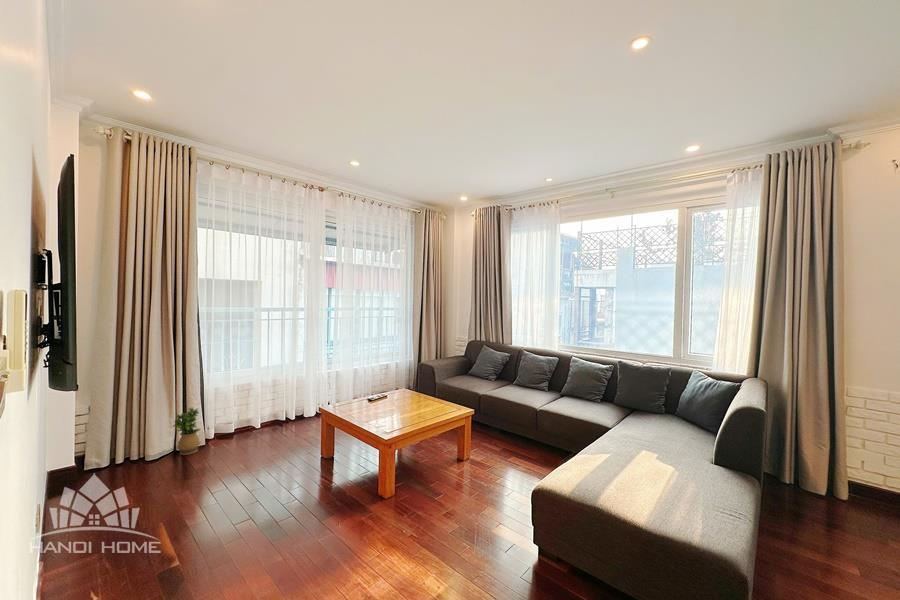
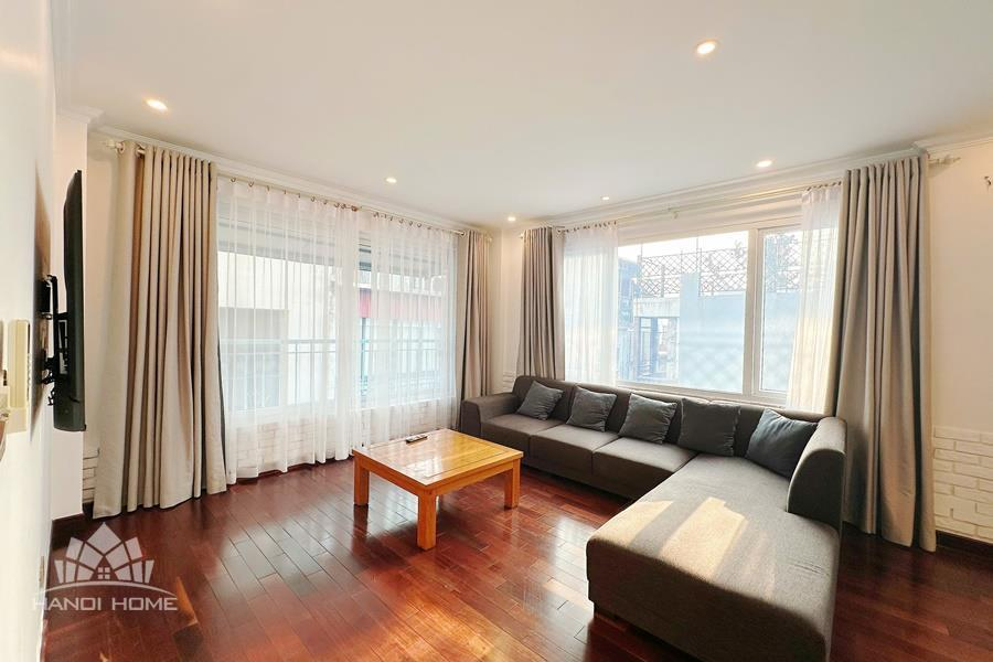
- potted plant [172,406,202,456]
